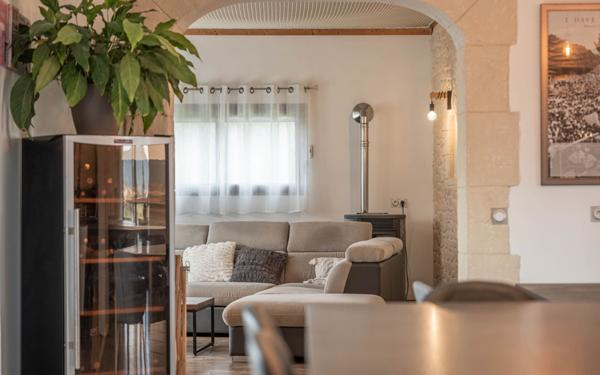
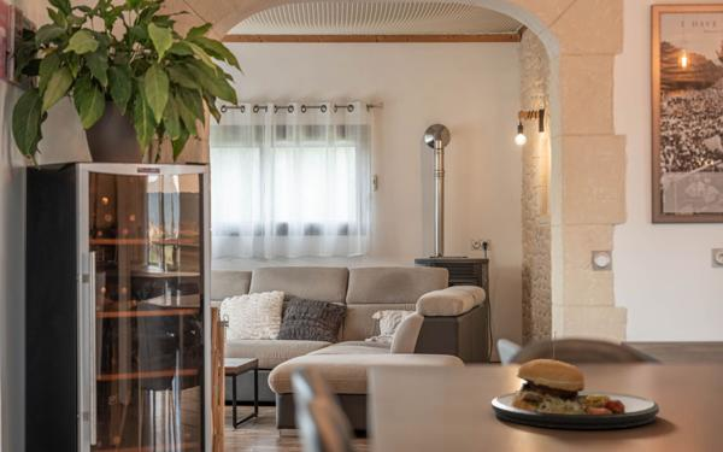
+ plate [490,333,660,430]
